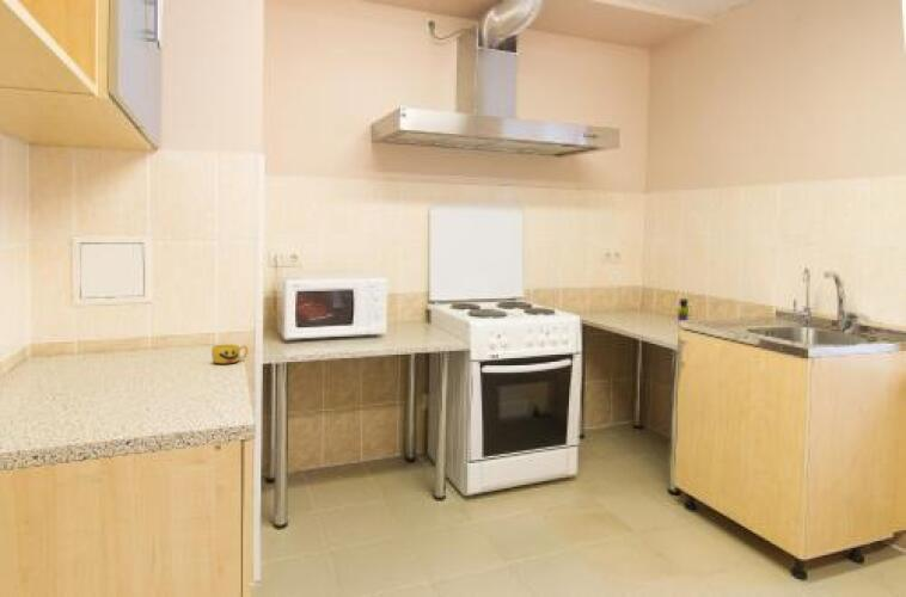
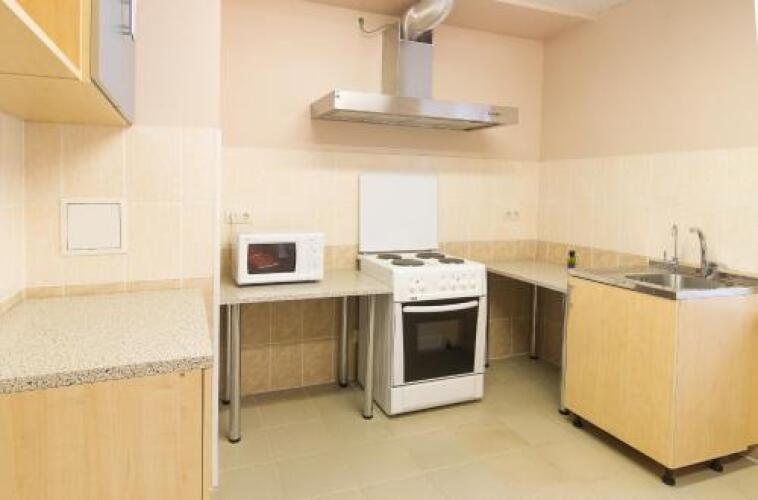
- cup [210,343,249,364]
